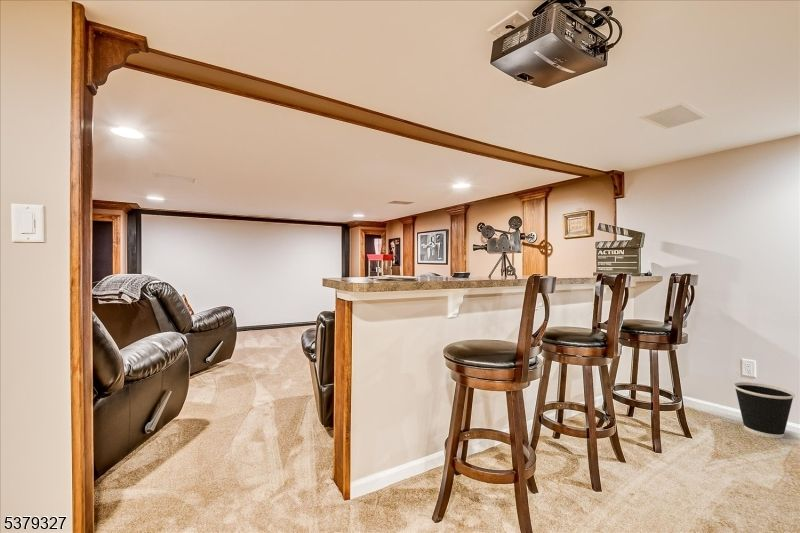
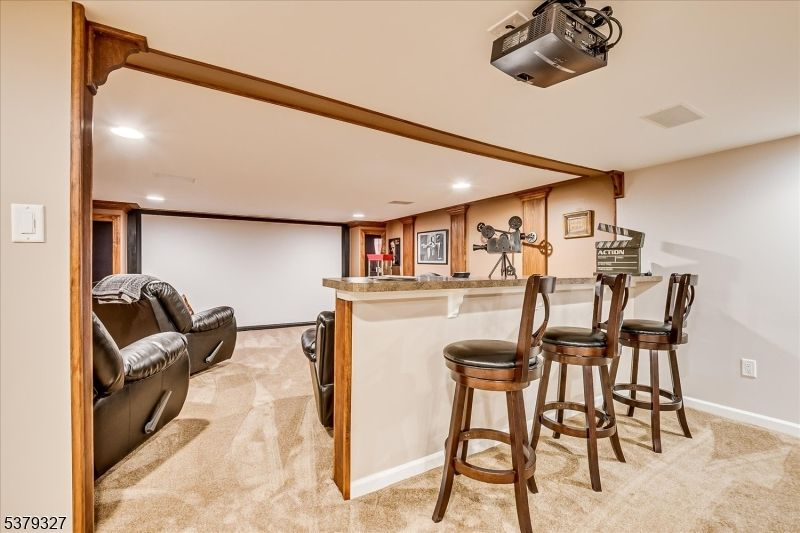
- wastebasket [733,381,796,439]
